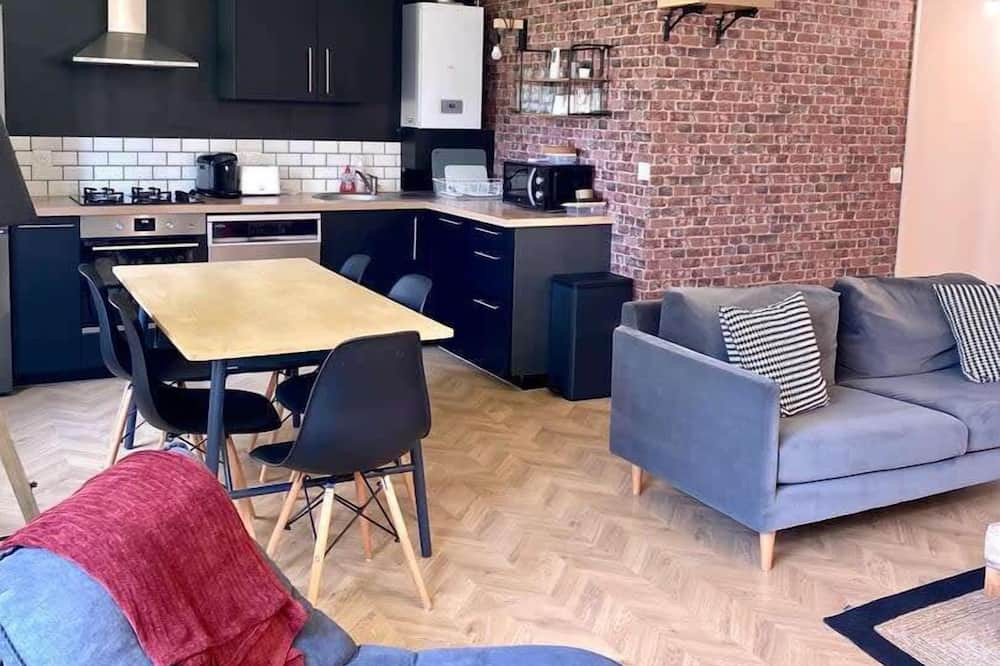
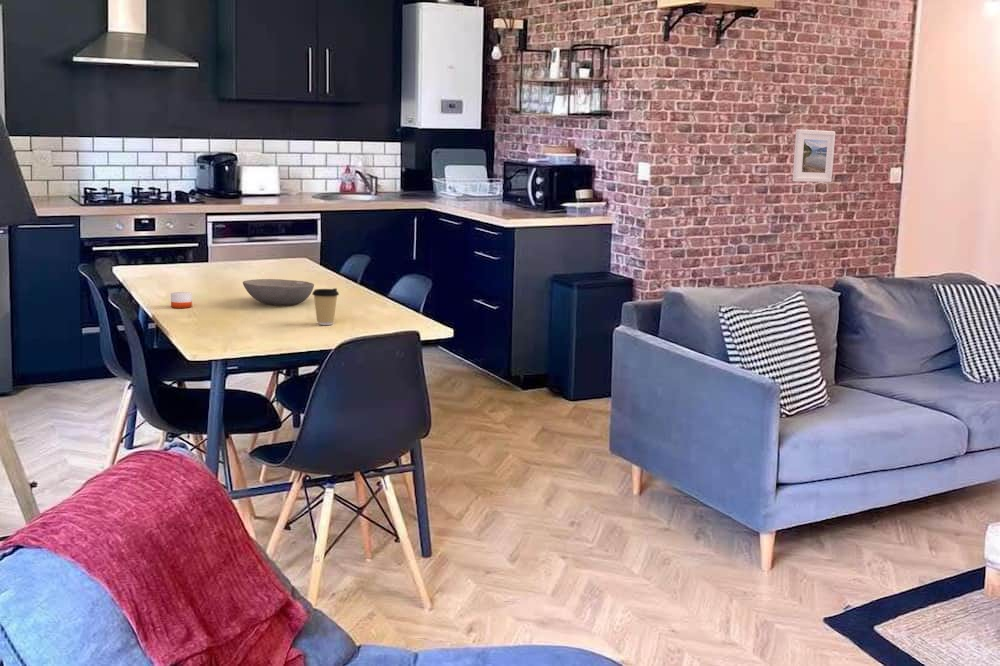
+ coffee cup [311,287,340,326]
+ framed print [791,128,836,183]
+ bowl [242,278,315,306]
+ candle [170,291,193,309]
